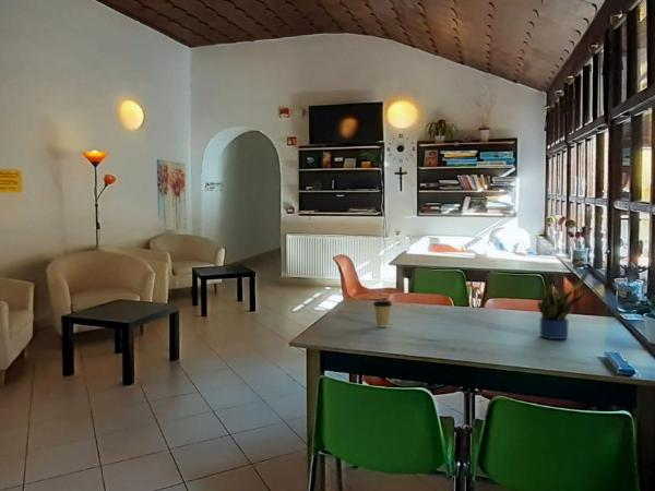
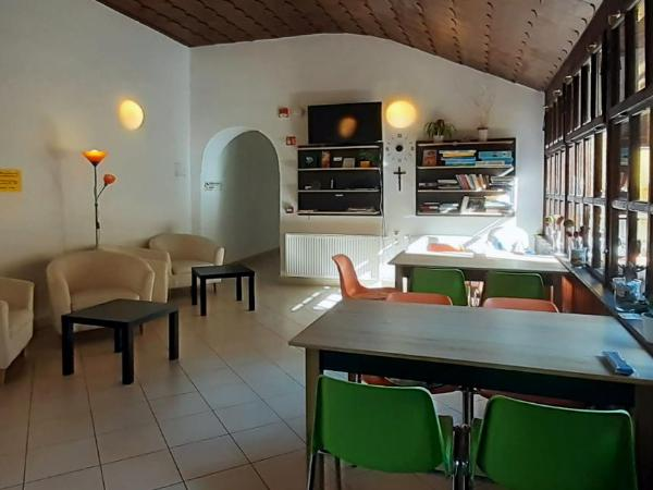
- potted plant [536,270,590,340]
- coffee cup [372,299,393,328]
- wall art [156,158,187,231]
